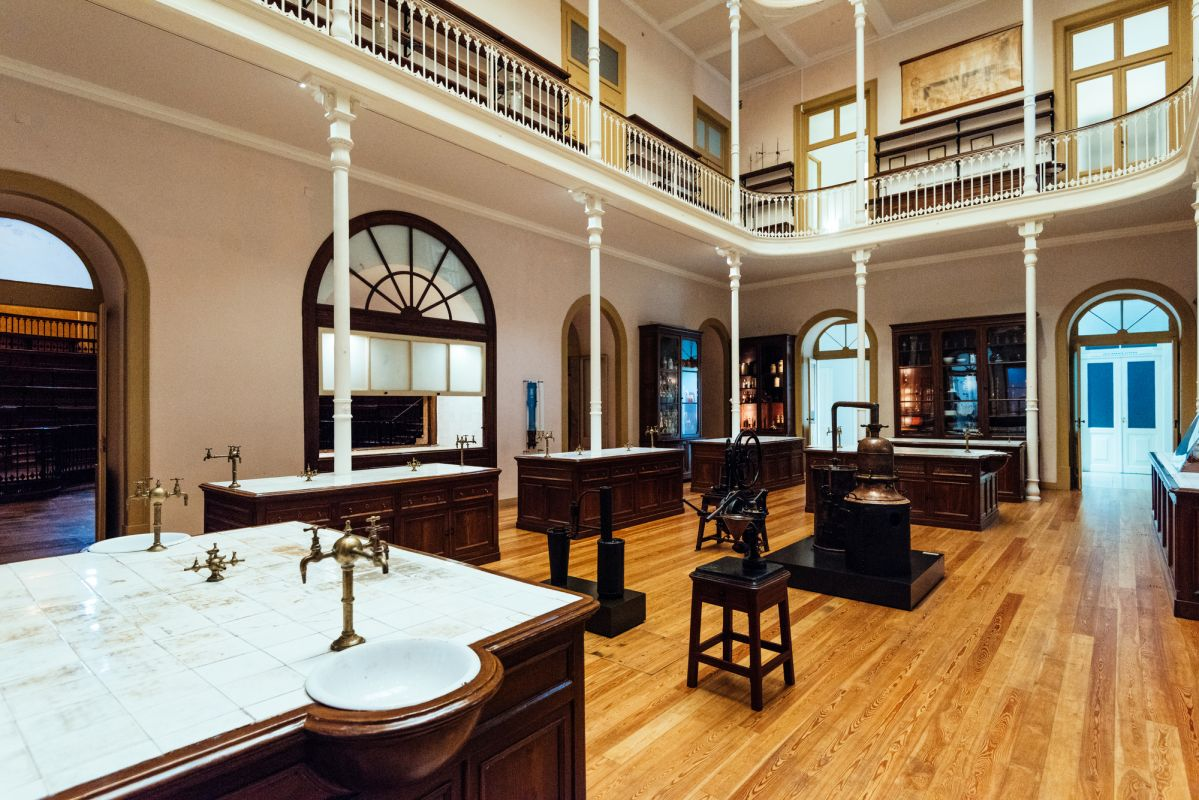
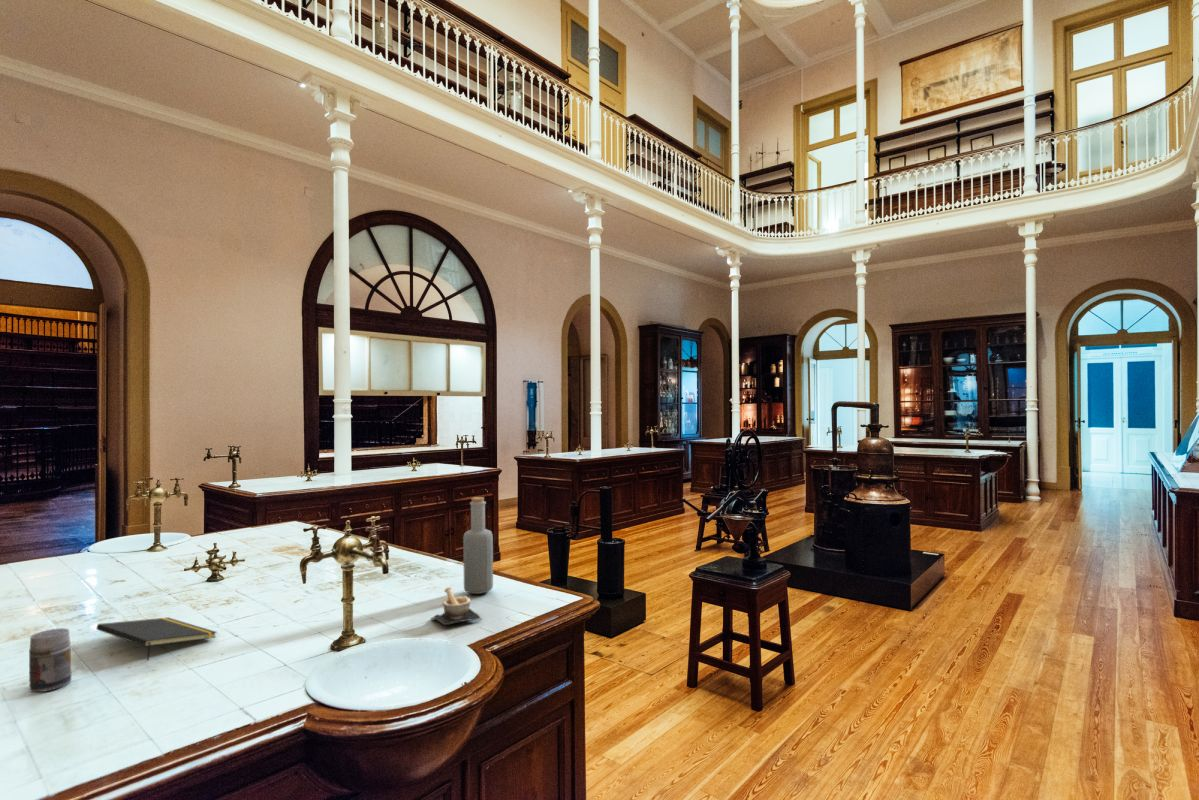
+ notepad [96,617,218,662]
+ medicine [28,627,72,693]
+ bottle [462,496,494,595]
+ mortar and pestle [430,586,482,626]
